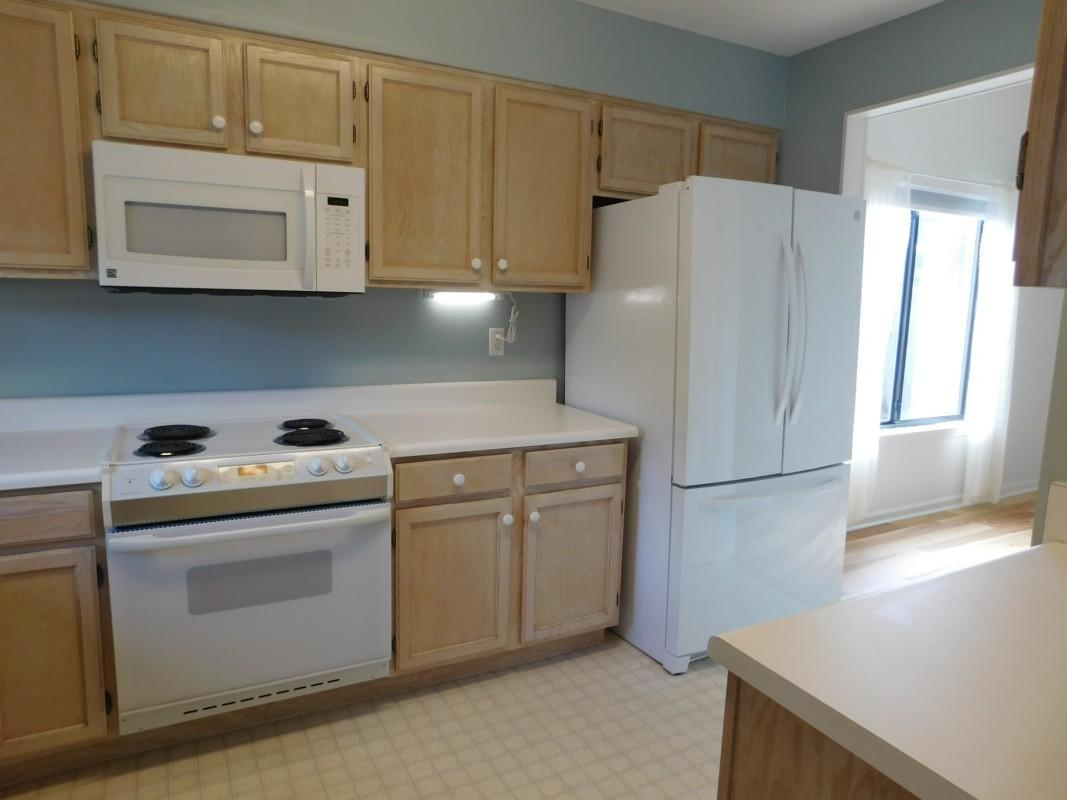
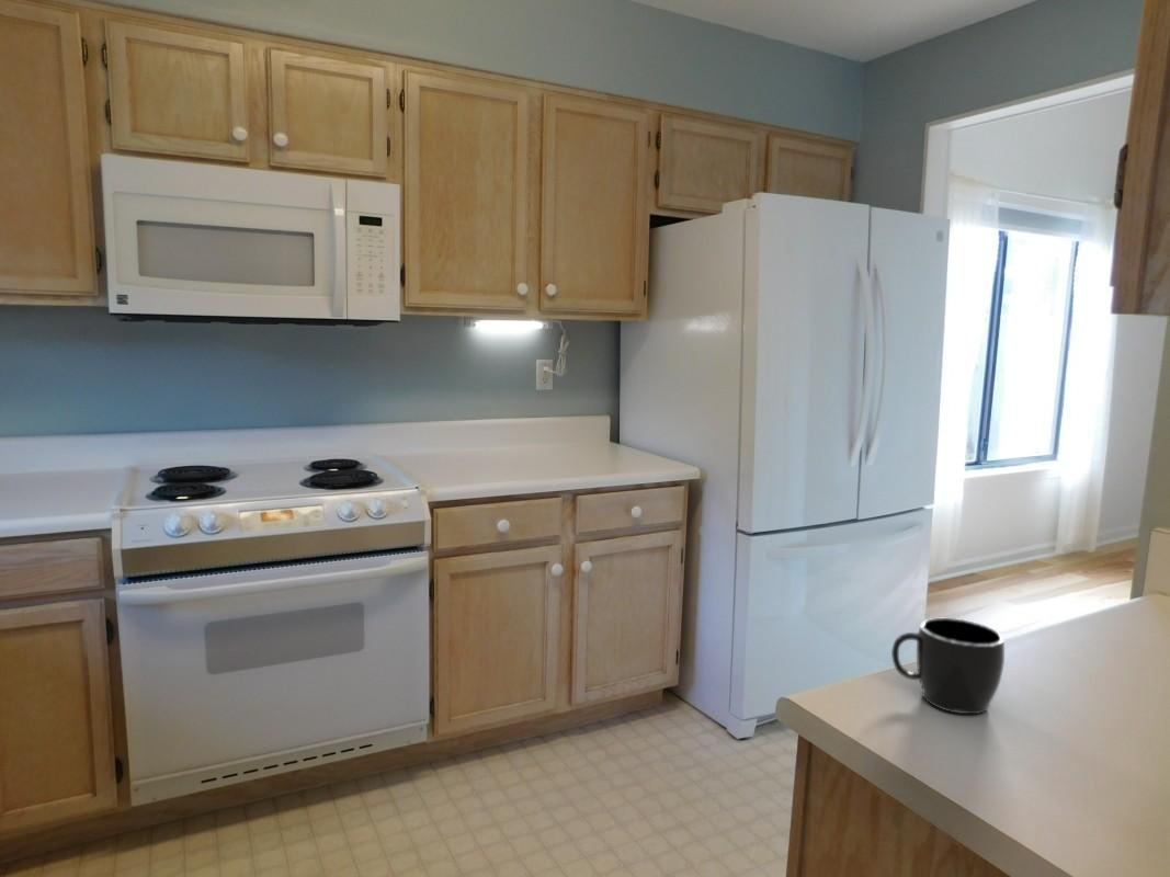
+ mug [890,617,1006,715]
